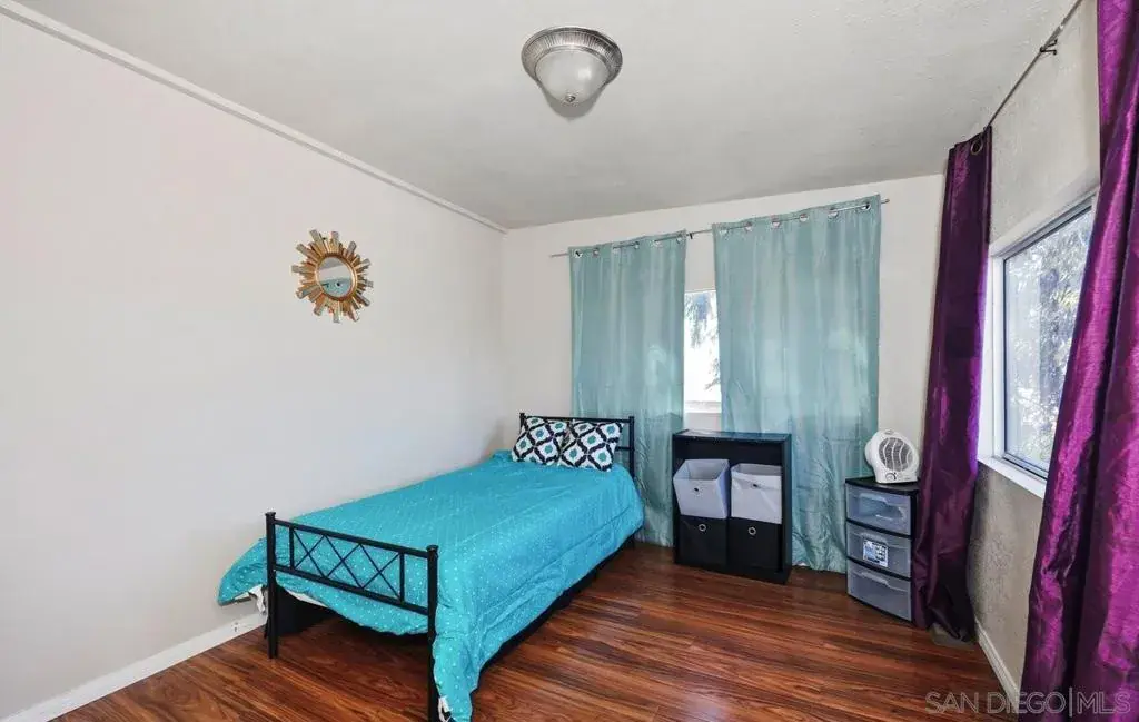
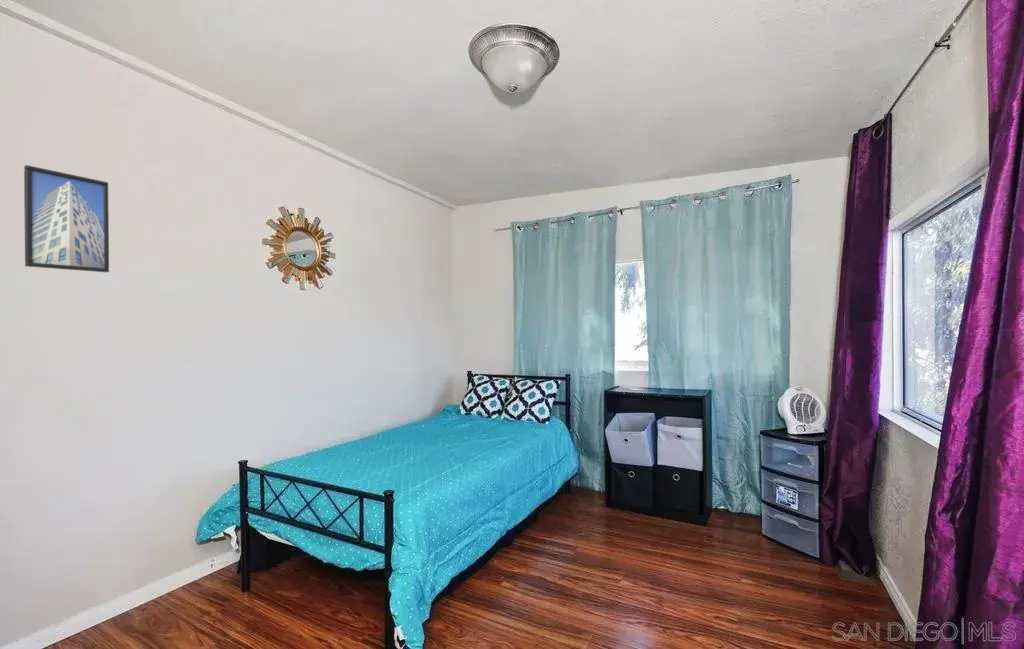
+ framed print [23,164,110,273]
